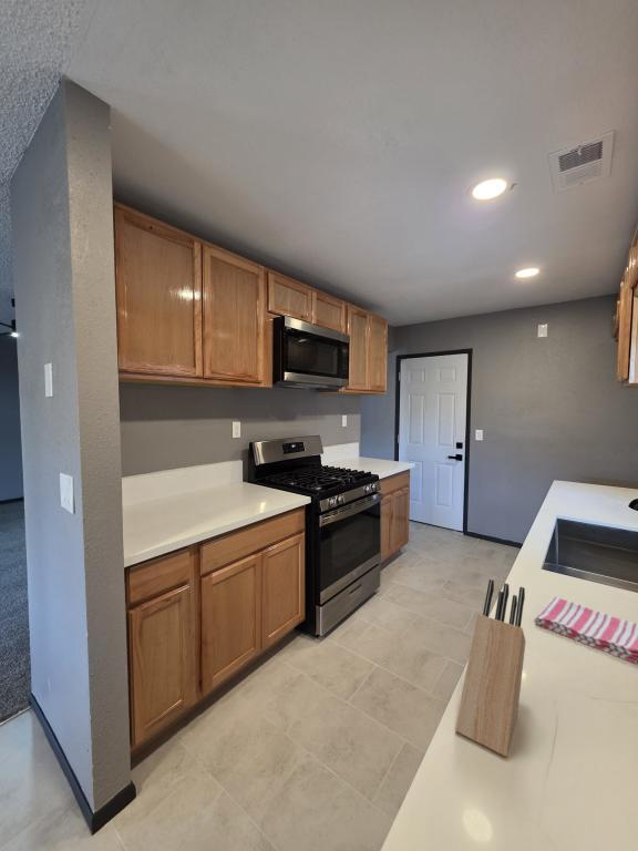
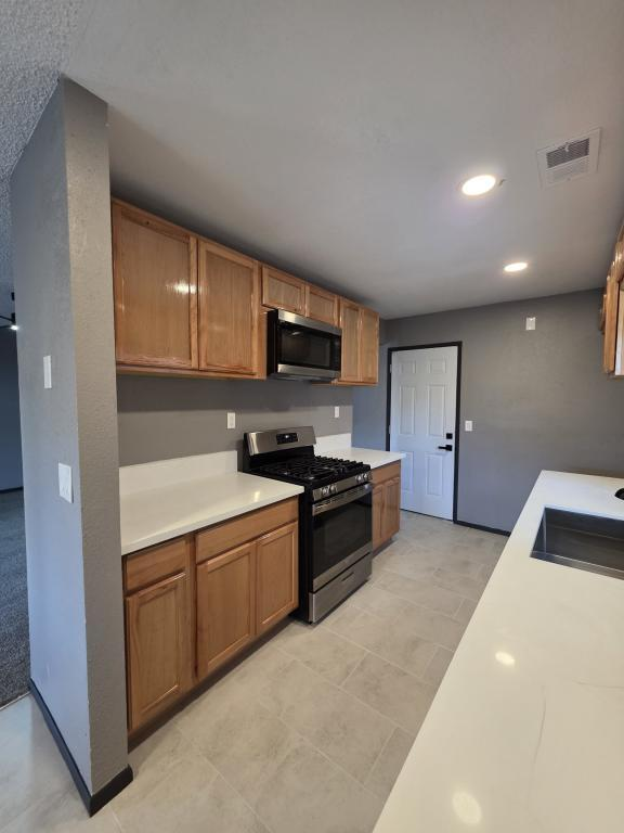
- dish towel [533,596,638,665]
- knife block [454,578,527,758]
